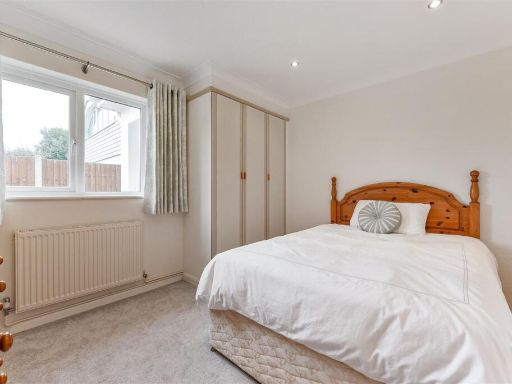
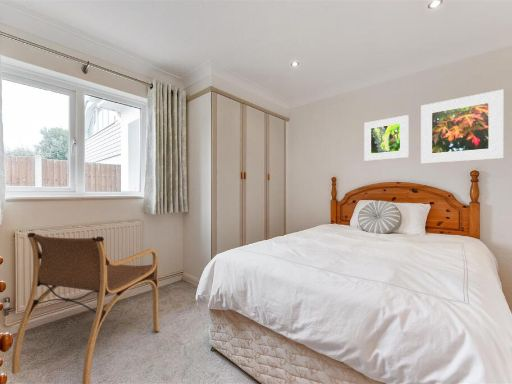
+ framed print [420,89,504,164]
+ armchair [11,232,162,384]
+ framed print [363,114,409,162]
